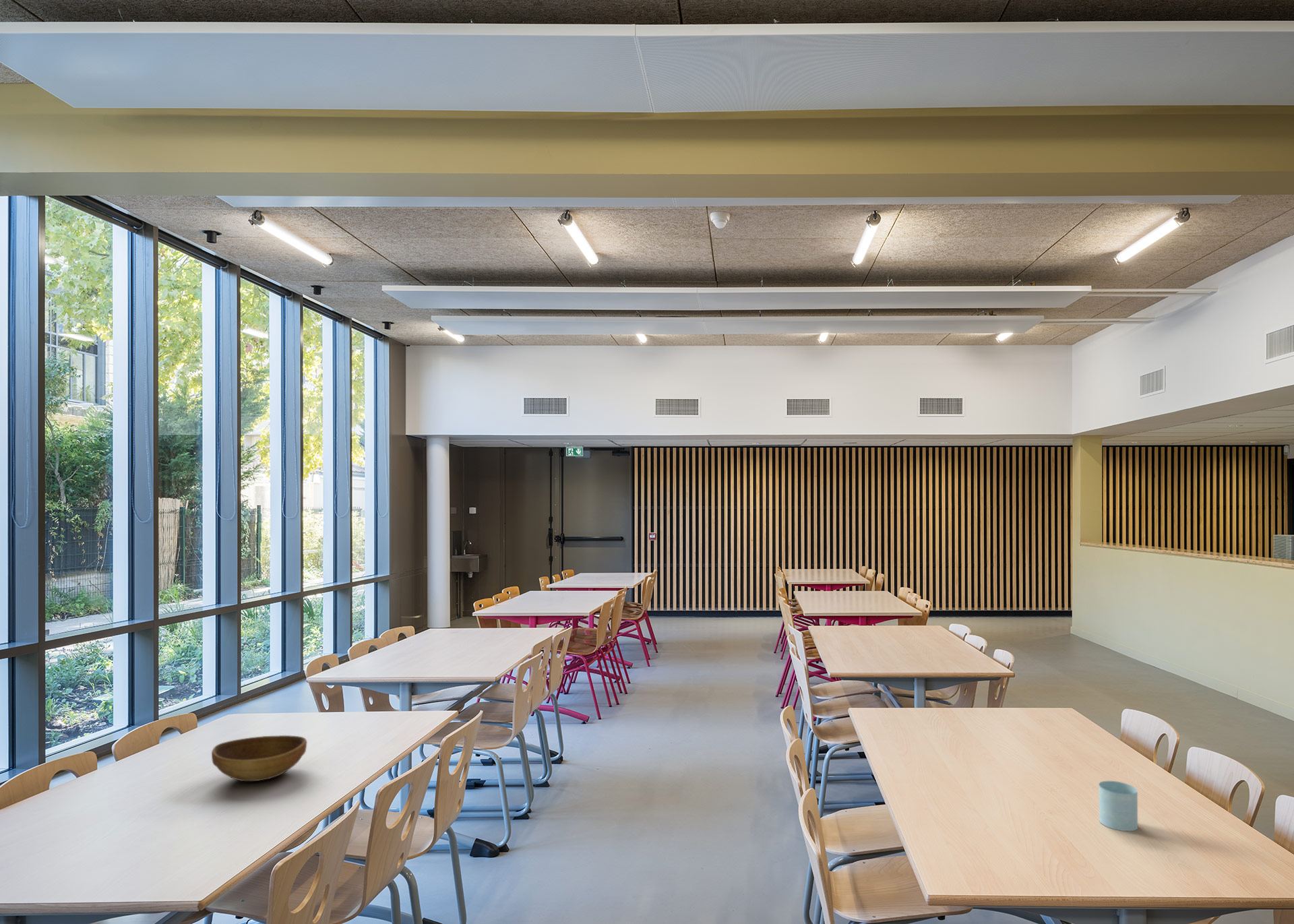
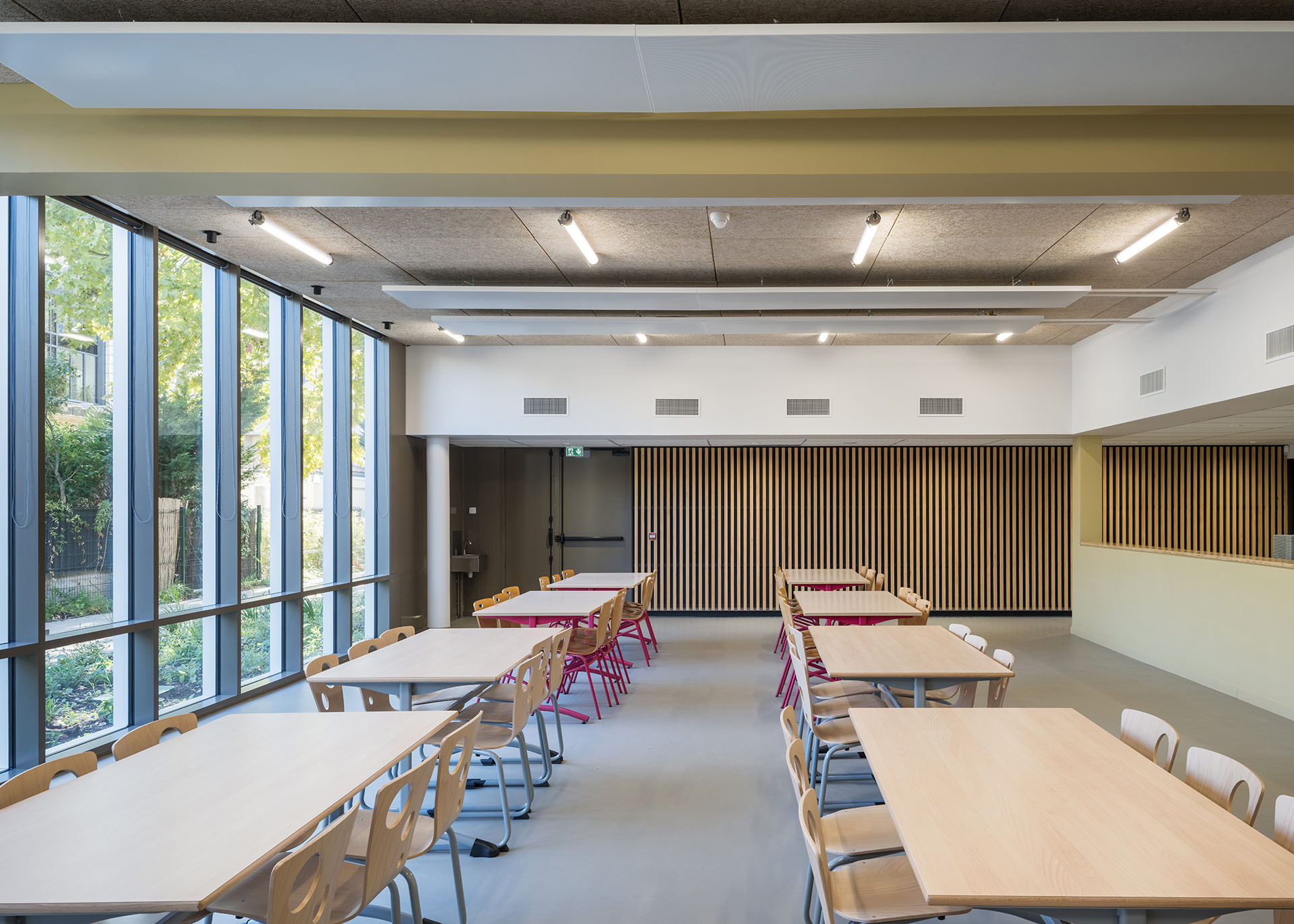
- glass [1098,780,1138,832]
- bowl [211,735,307,782]
